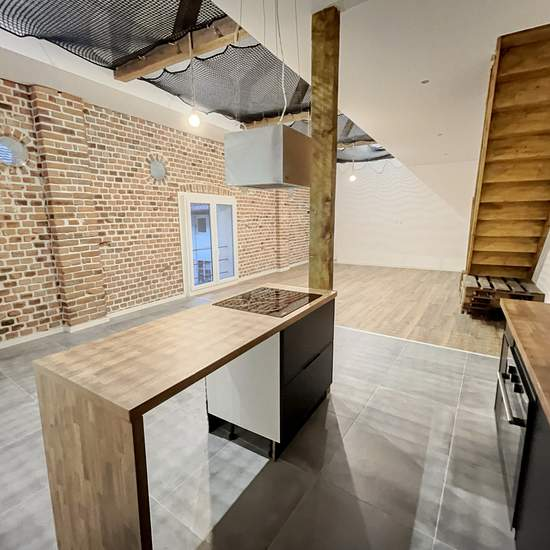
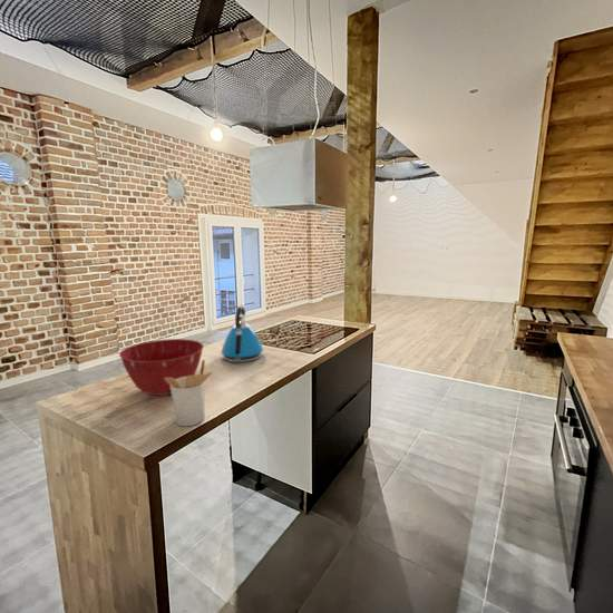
+ utensil holder [165,359,213,427]
+ kettle [220,304,264,363]
+ mixing bowl [118,338,205,397]
